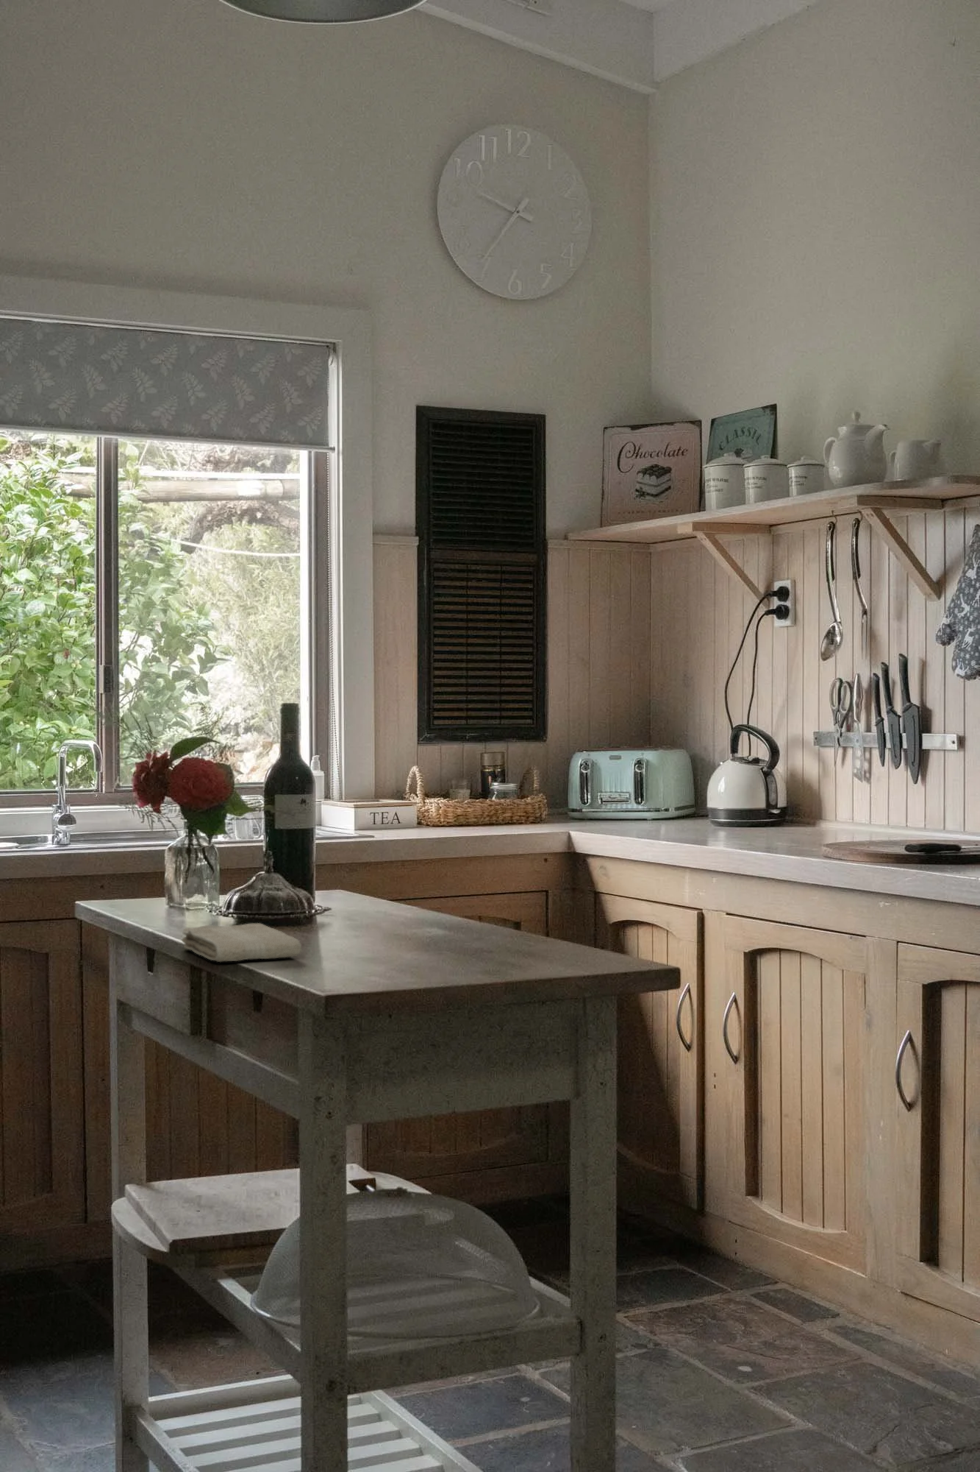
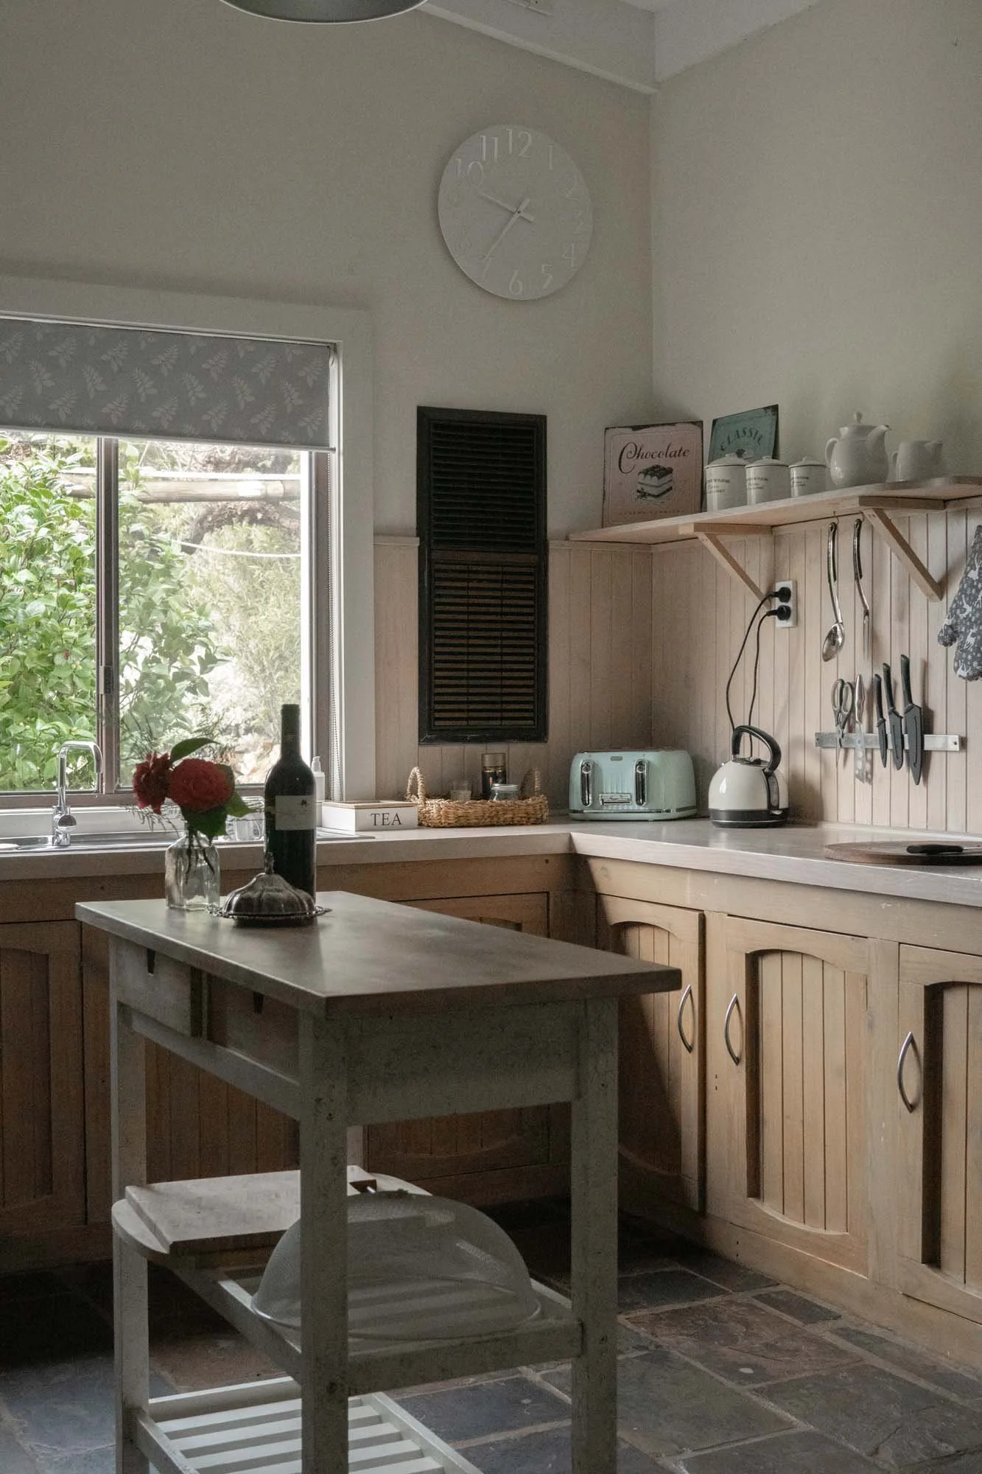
- washcloth [180,923,304,963]
